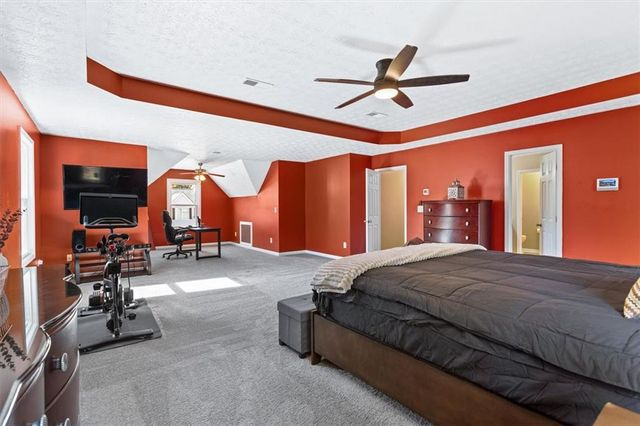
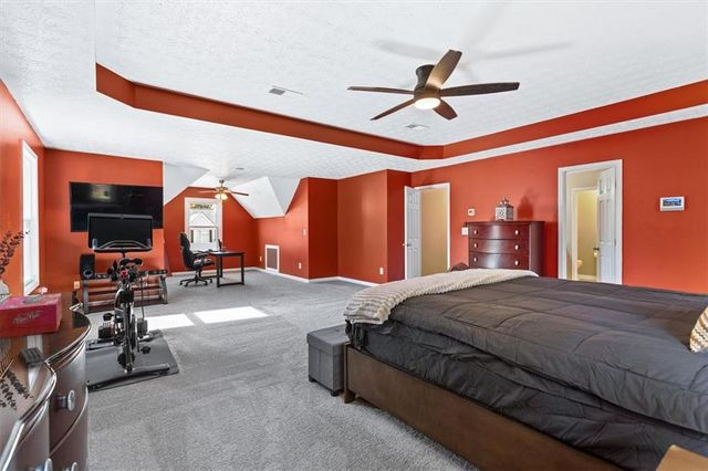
+ tissue box [0,292,63,339]
+ remote control [18,346,46,367]
